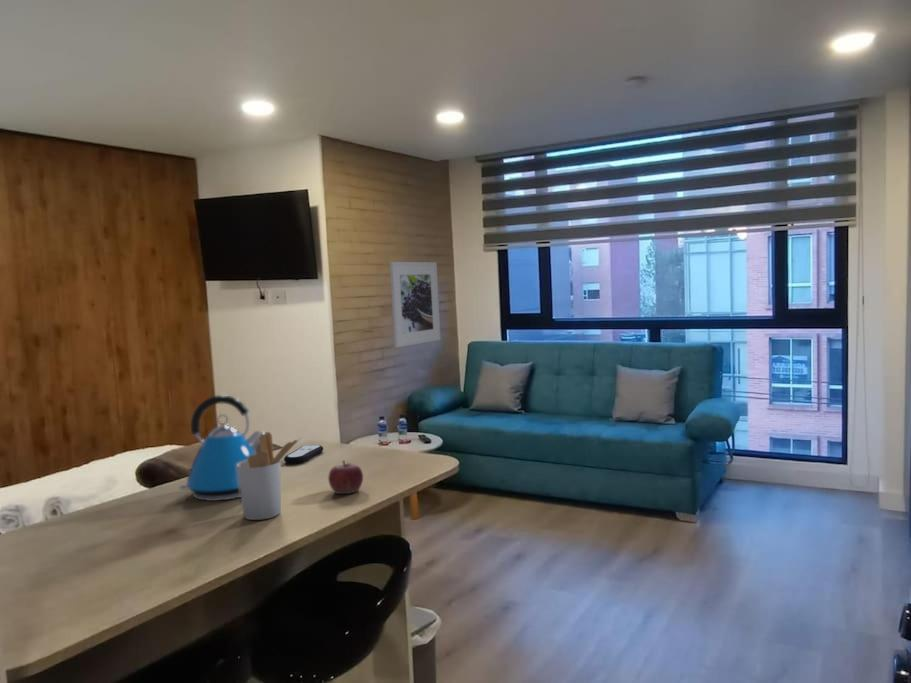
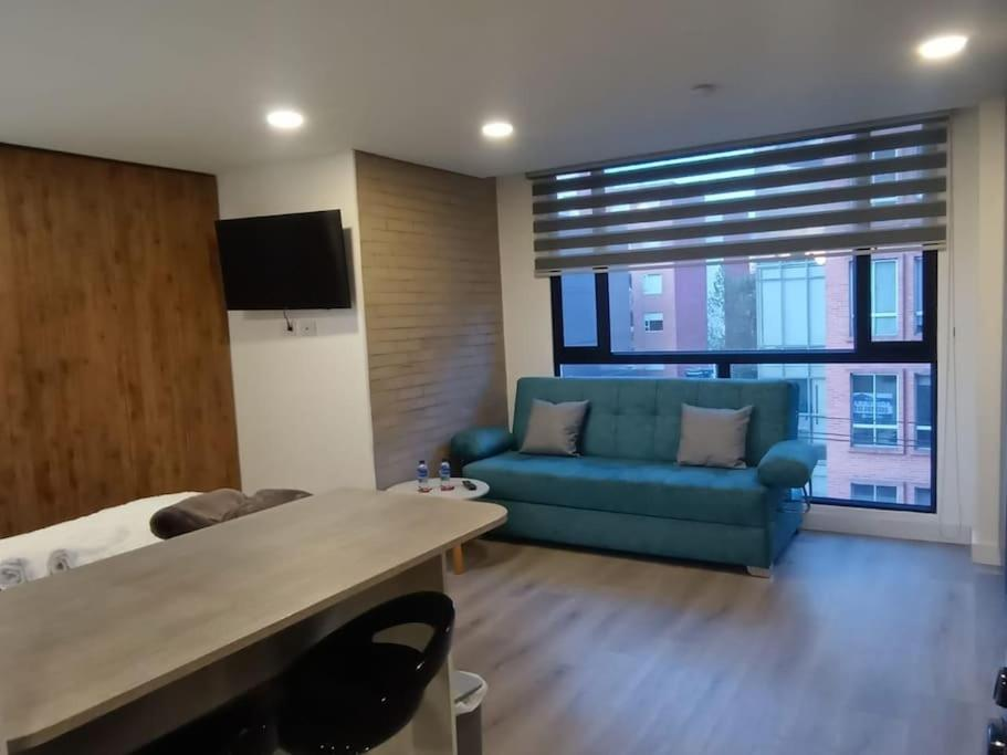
- utensil holder [236,431,303,521]
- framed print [389,261,442,348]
- remote control [283,444,324,464]
- fruit [327,459,364,495]
- kettle [178,394,266,502]
